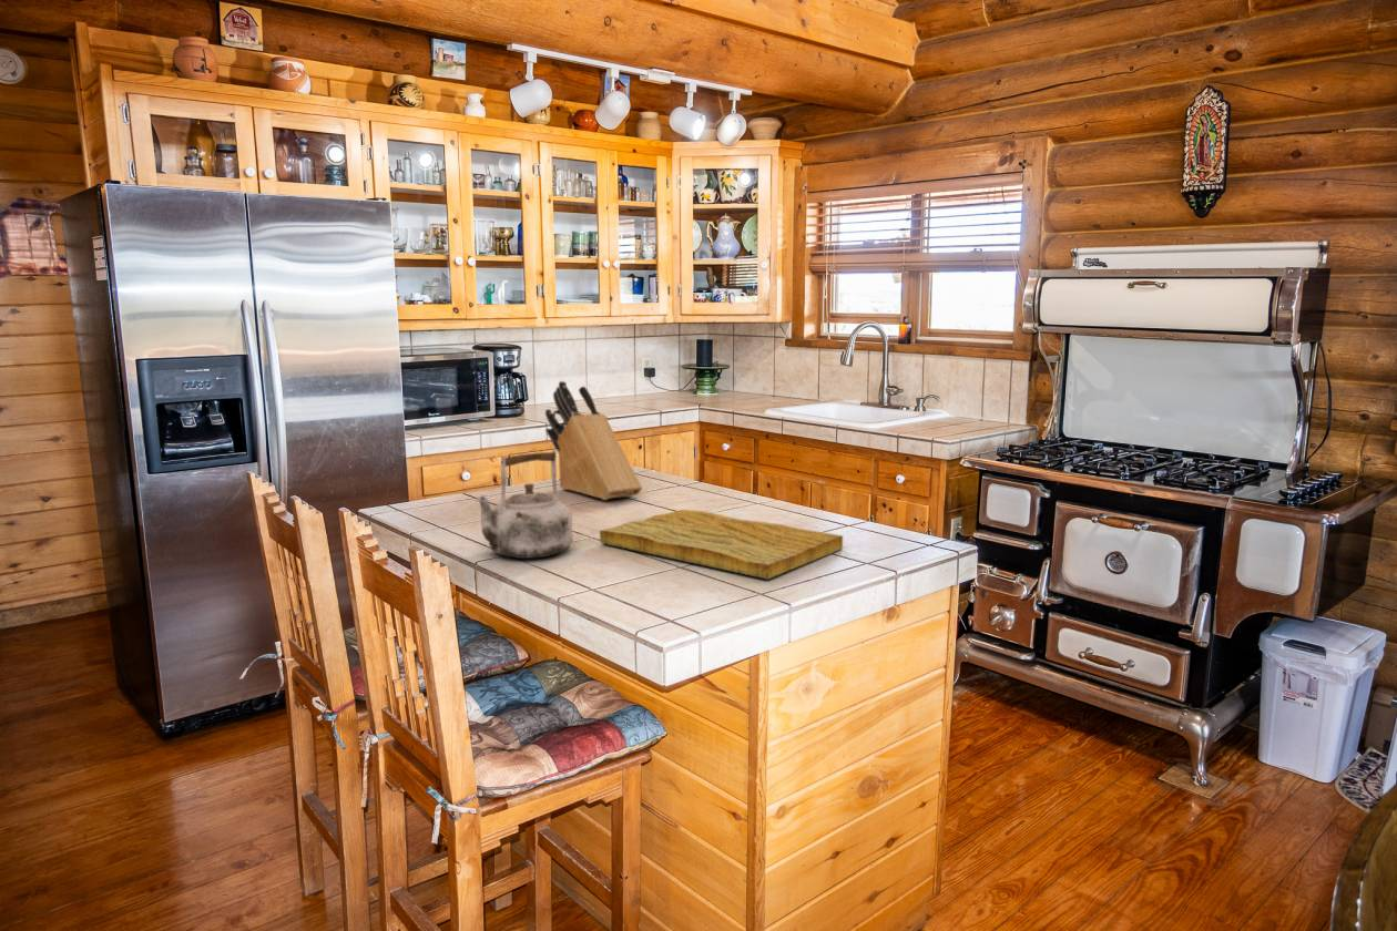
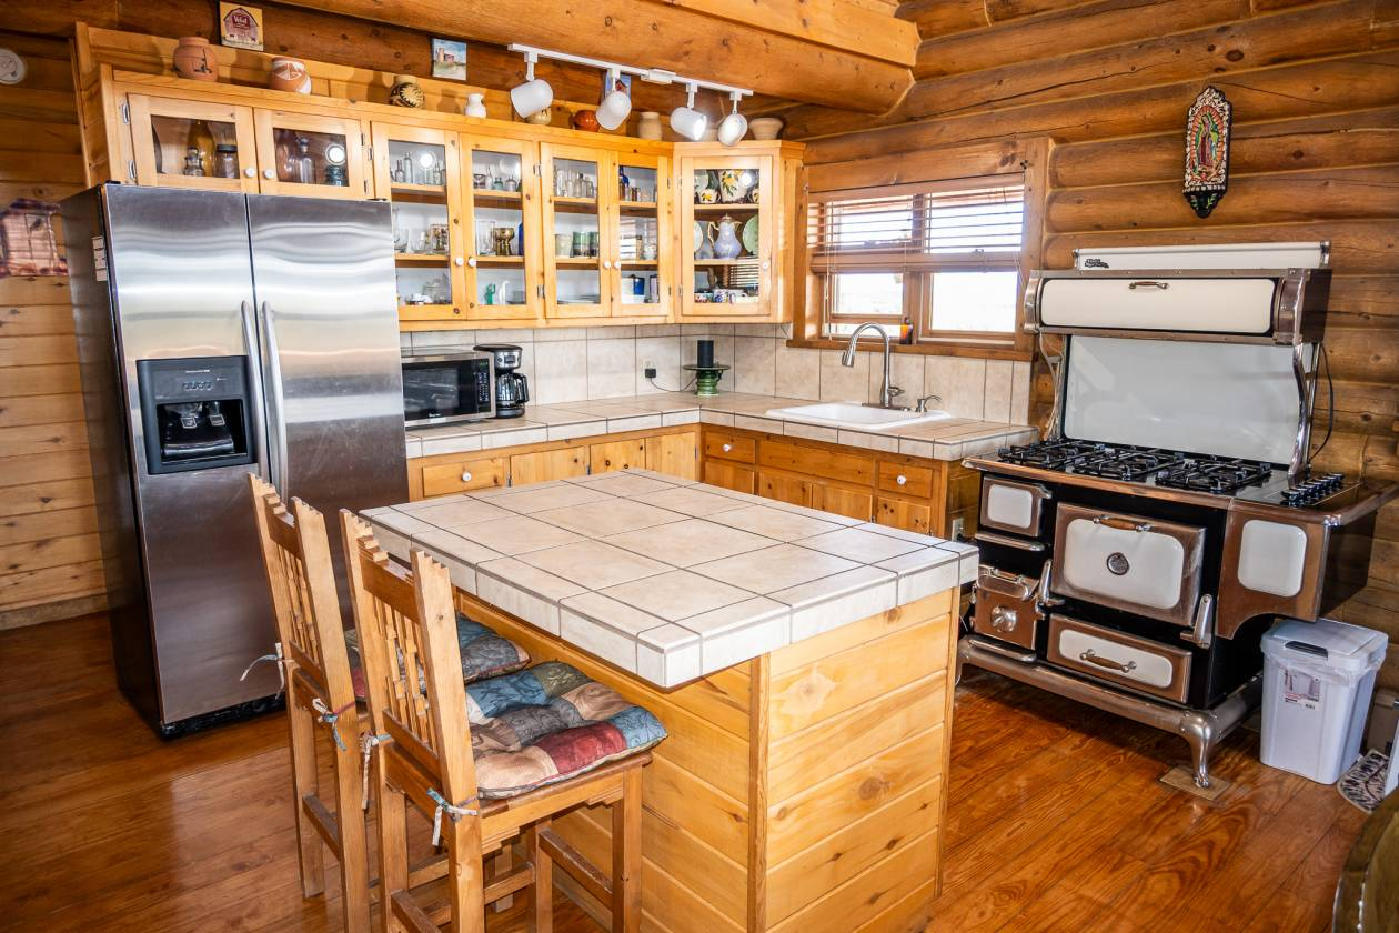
- knife block [544,380,643,501]
- cutting board [599,509,844,581]
- kettle [473,449,573,560]
